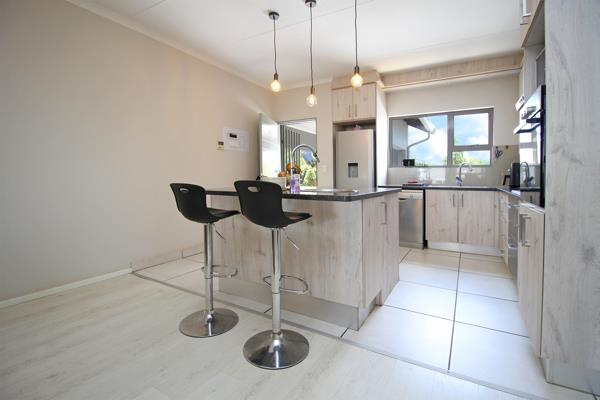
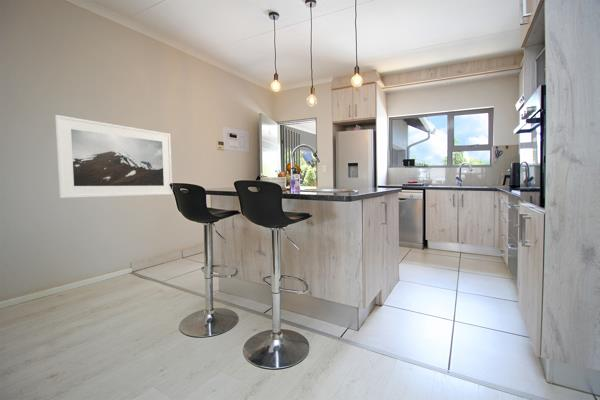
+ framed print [54,114,173,199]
